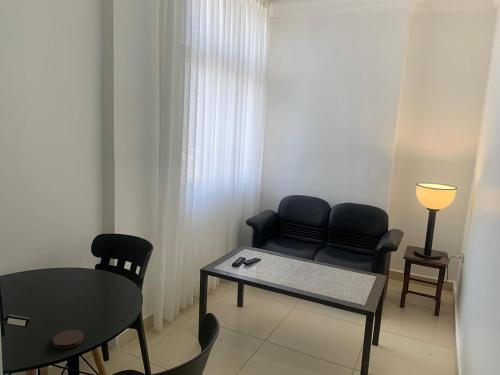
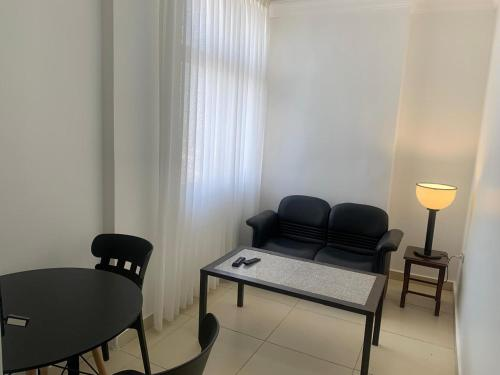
- coaster [52,329,85,350]
